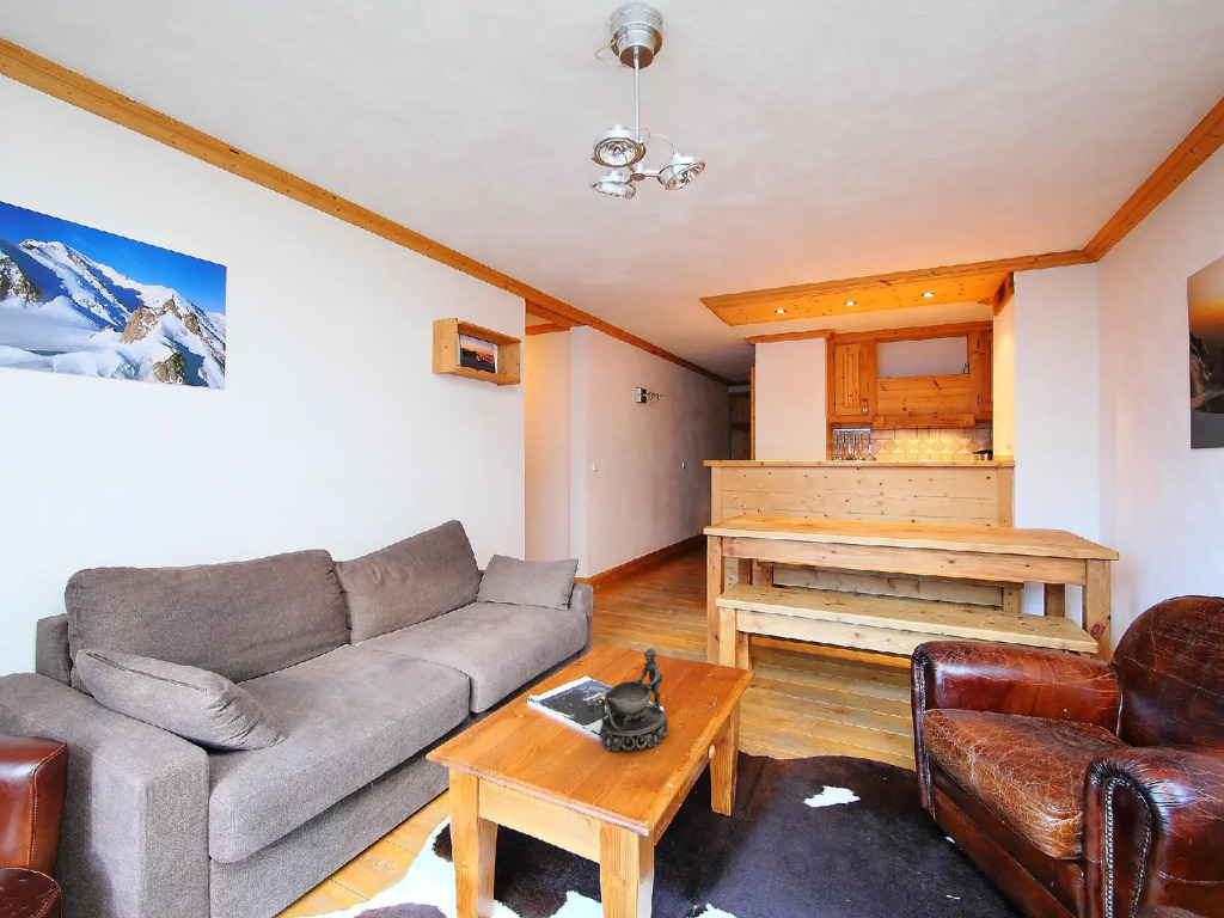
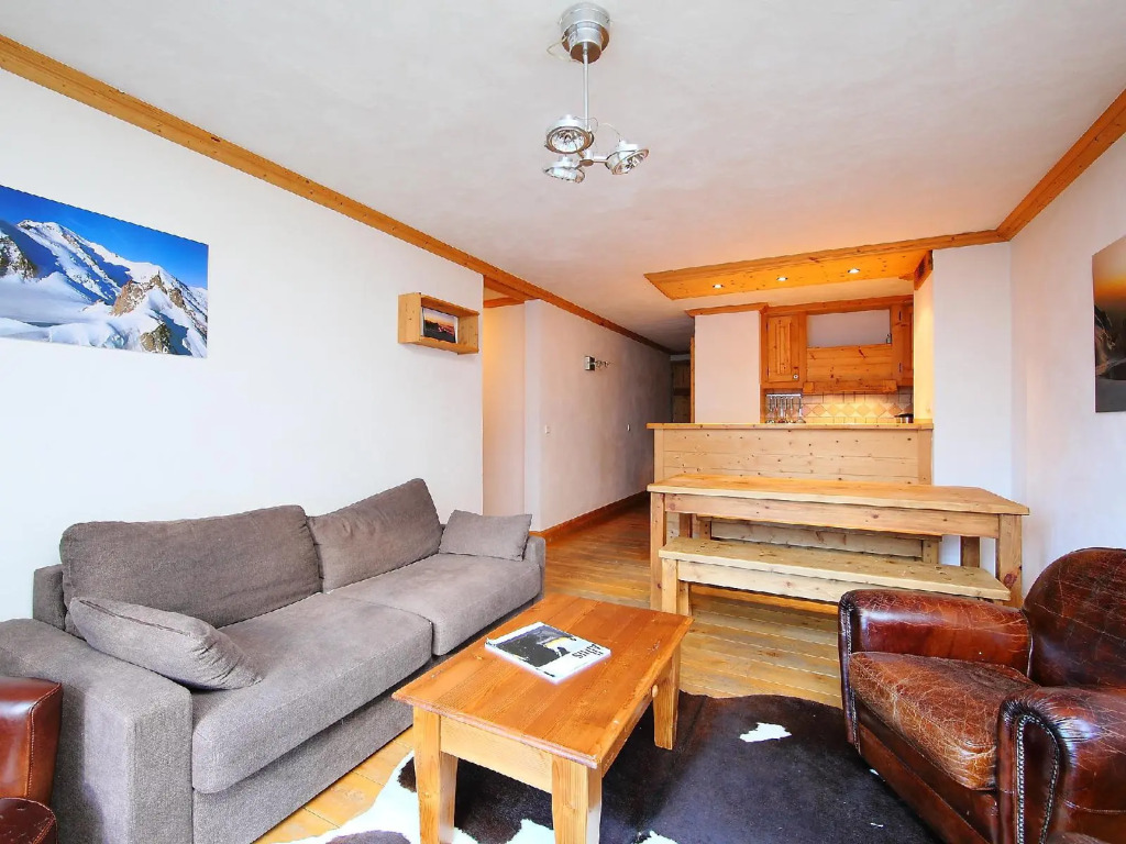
- decorative bowl [587,647,669,752]
